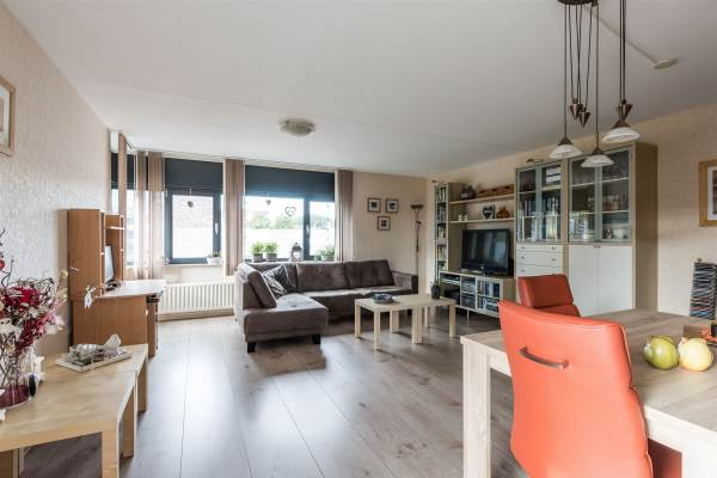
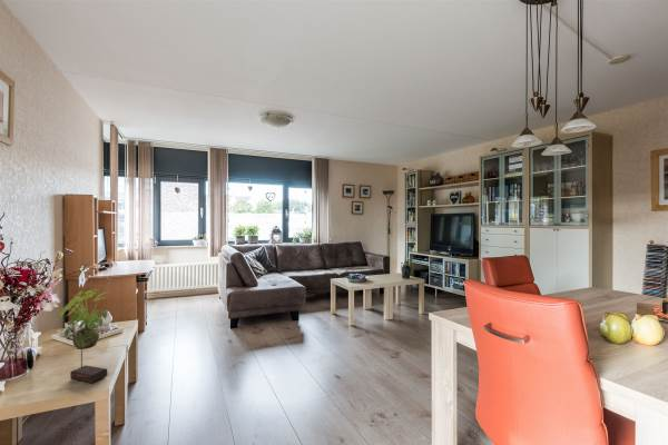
+ plant [56,288,111,384]
